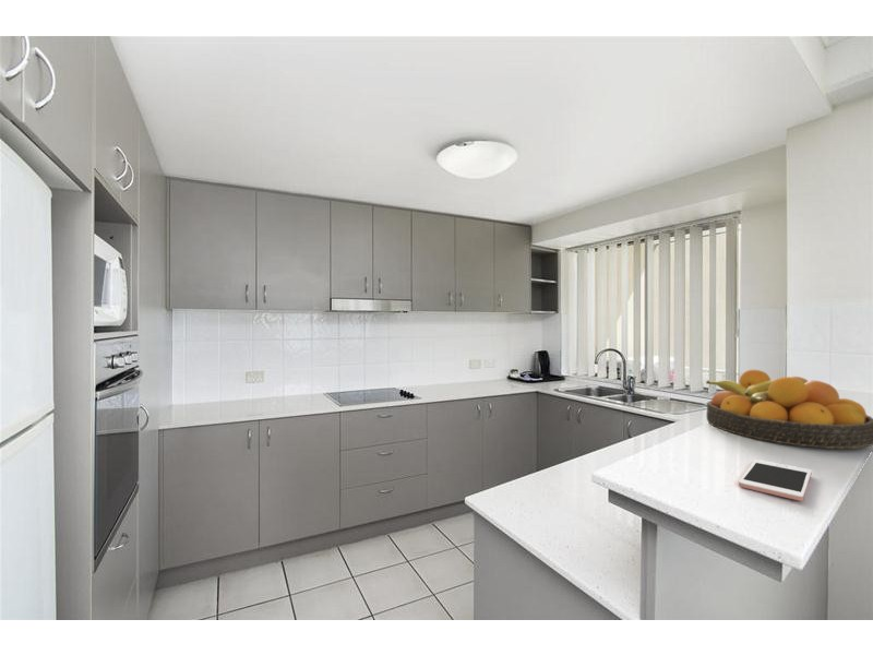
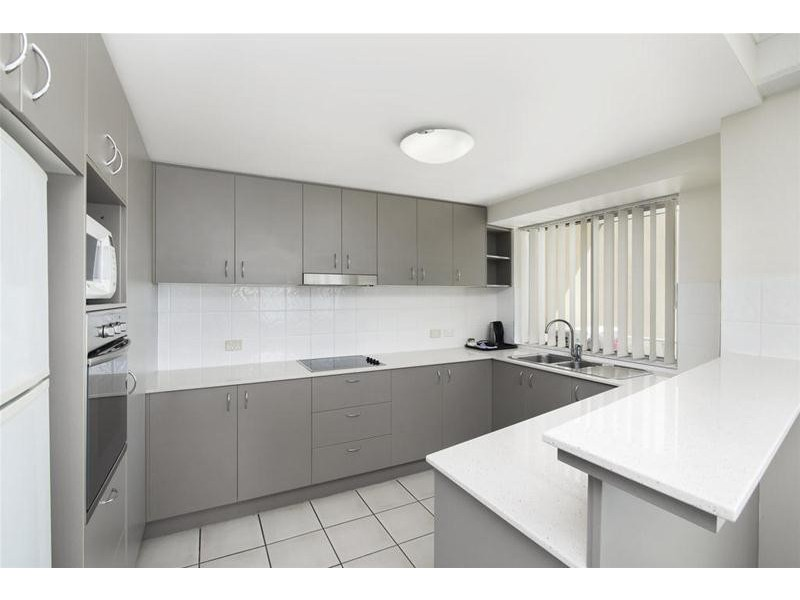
- cell phone [738,458,813,502]
- fruit bowl [705,369,873,450]
